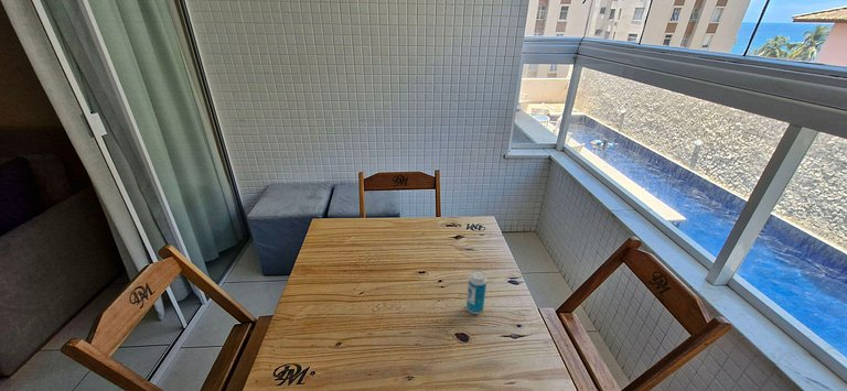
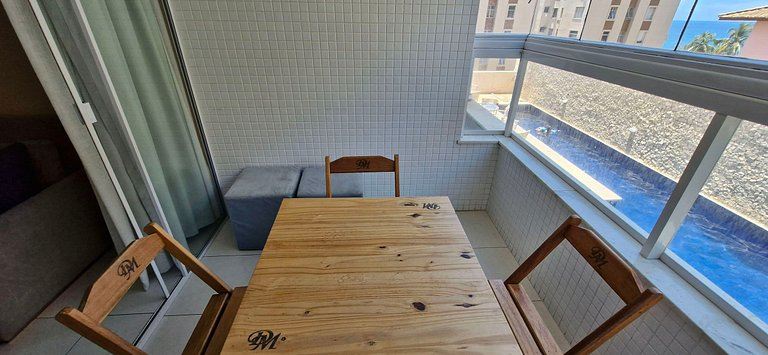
- beverage can [465,270,487,315]
